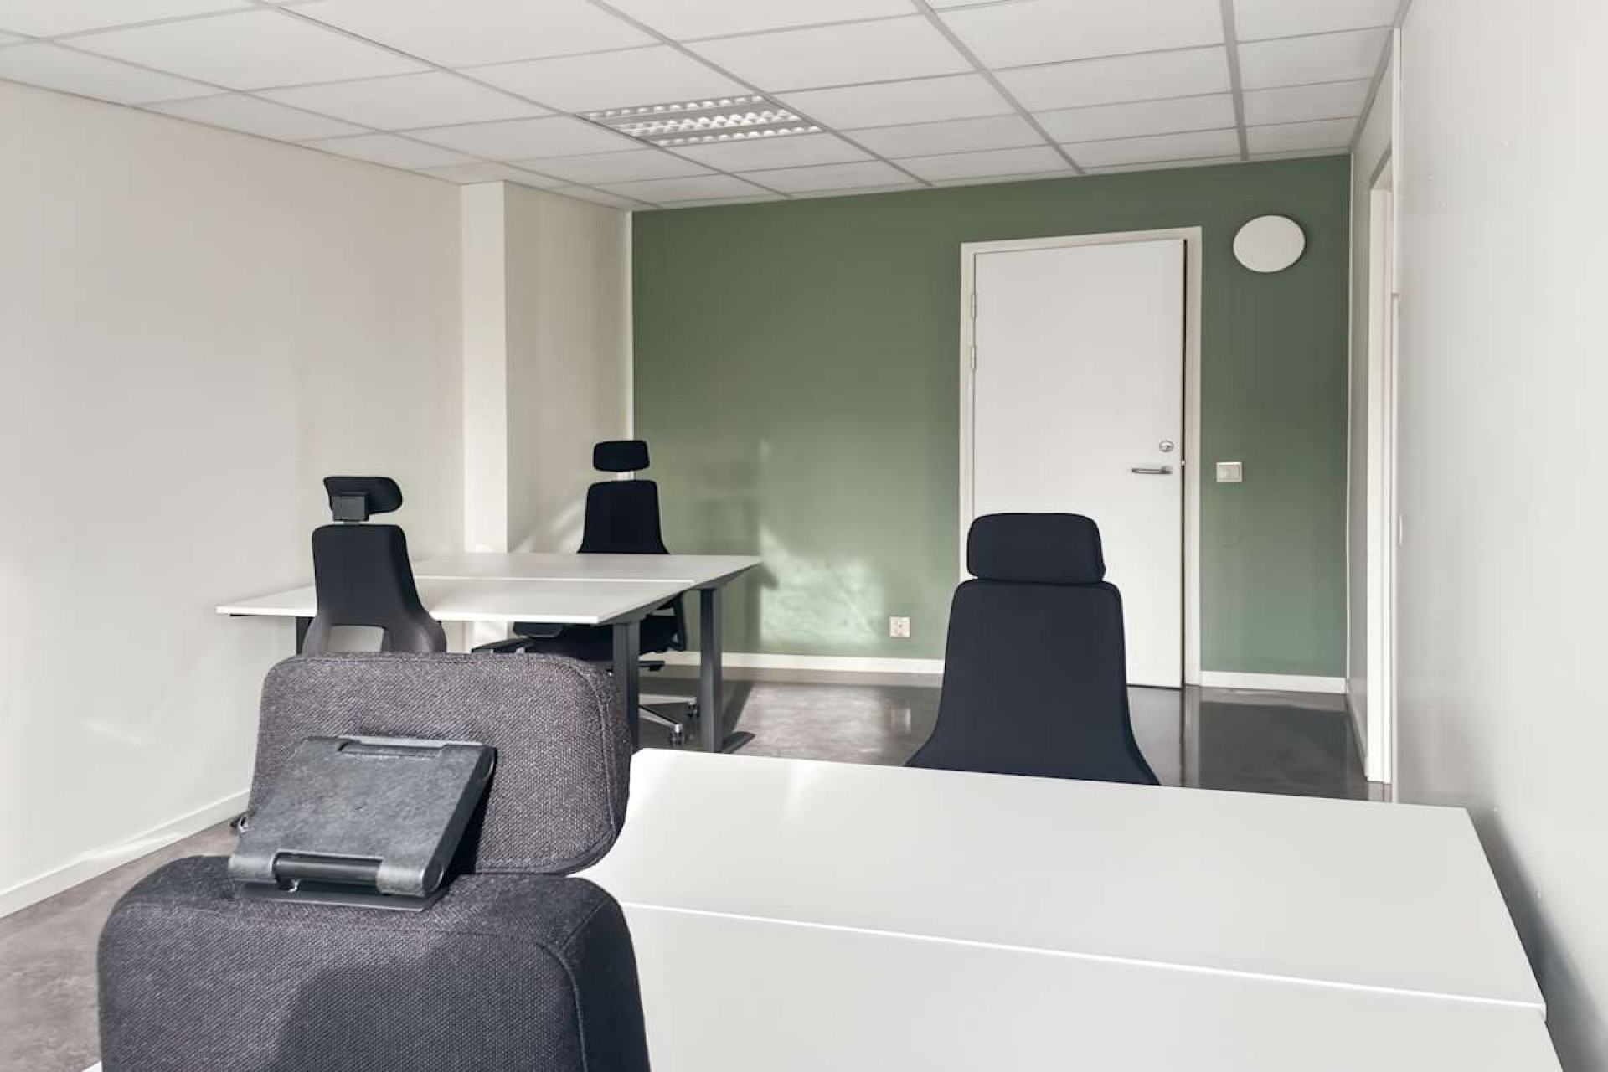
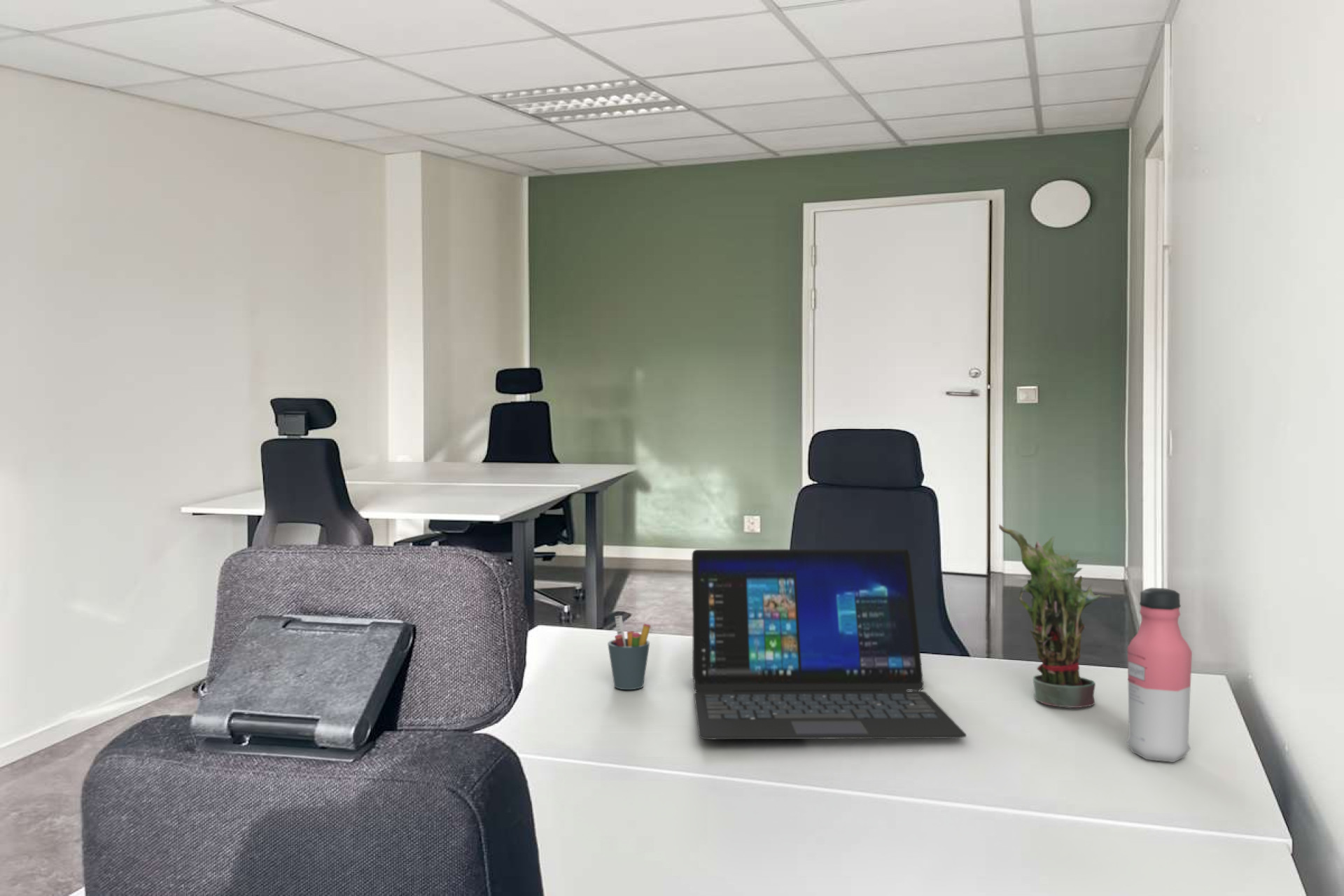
+ laptop [691,548,967,740]
+ pen holder [607,615,651,690]
+ potted plant [998,524,1112,708]
+ water bottle [1126,587,1193,763]
